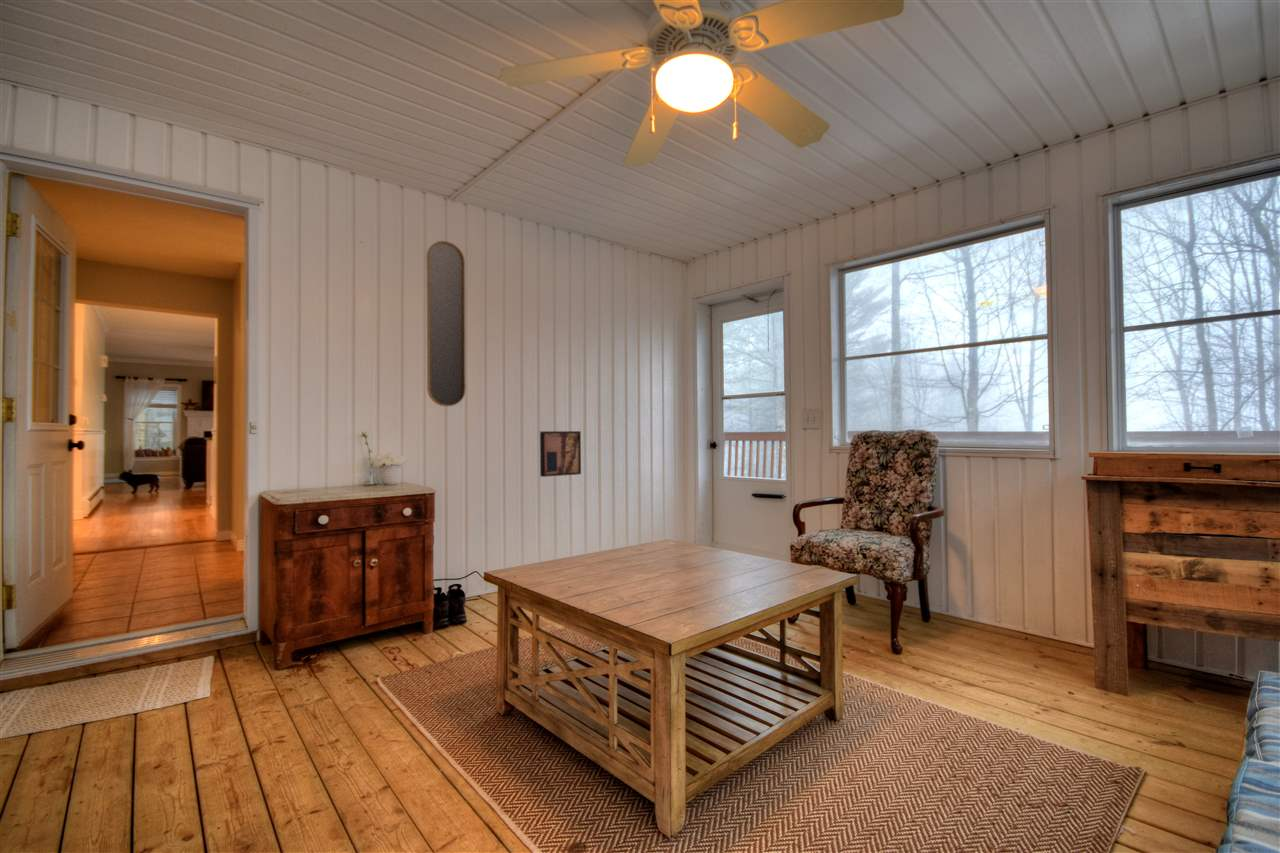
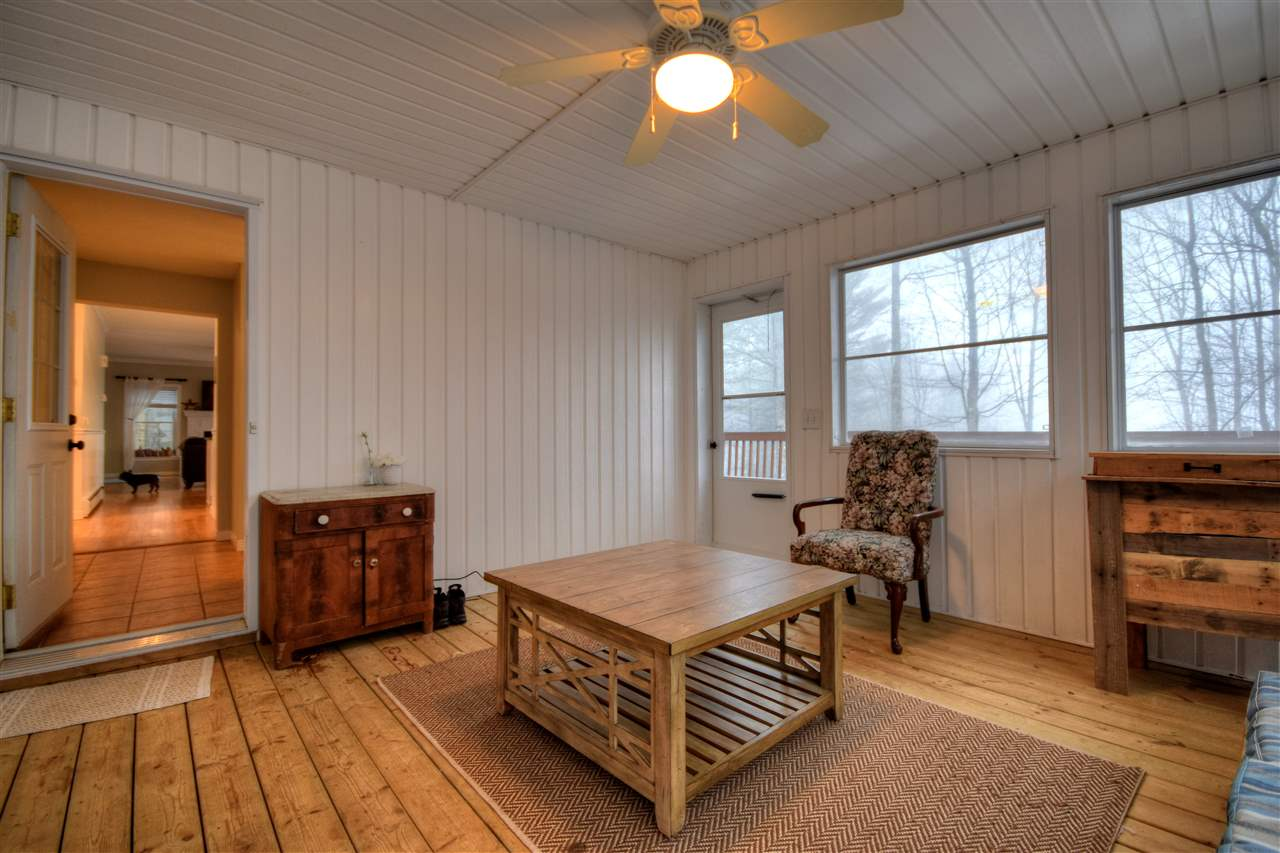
- home mirror [425,240,467,407]
- wall art [539,430,582,478]
